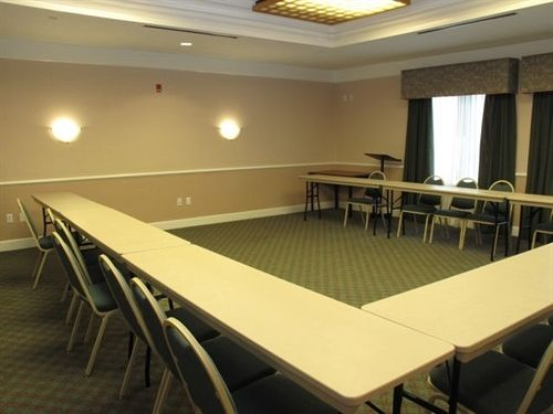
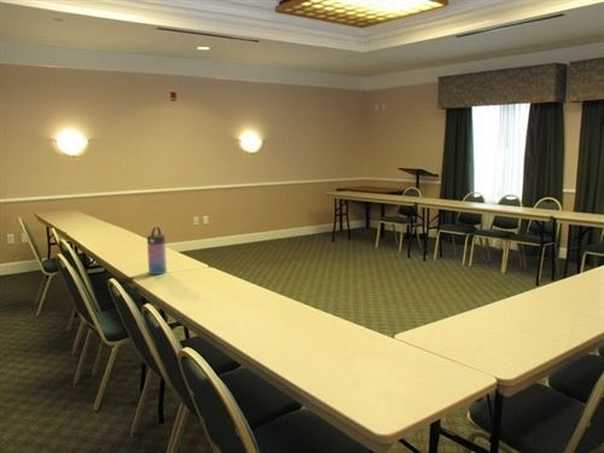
+ water bottle [146,226,168,275]
